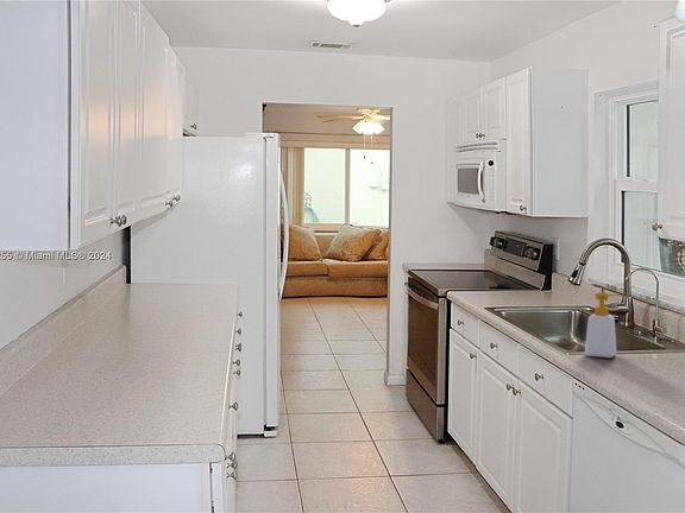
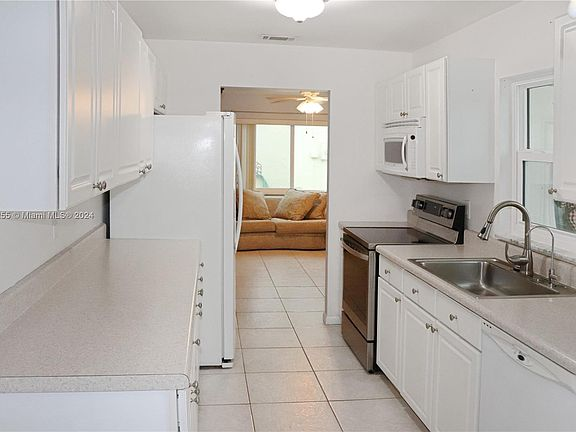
- soap bottle [584,291,630,359]
